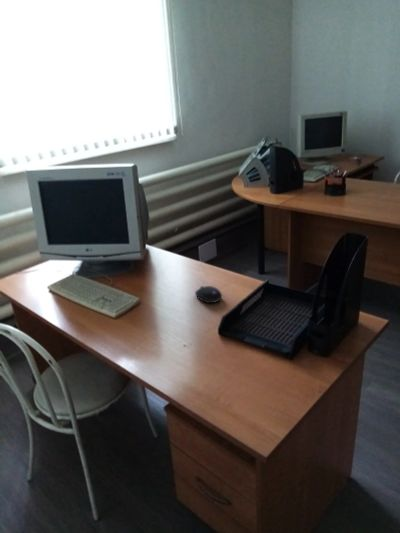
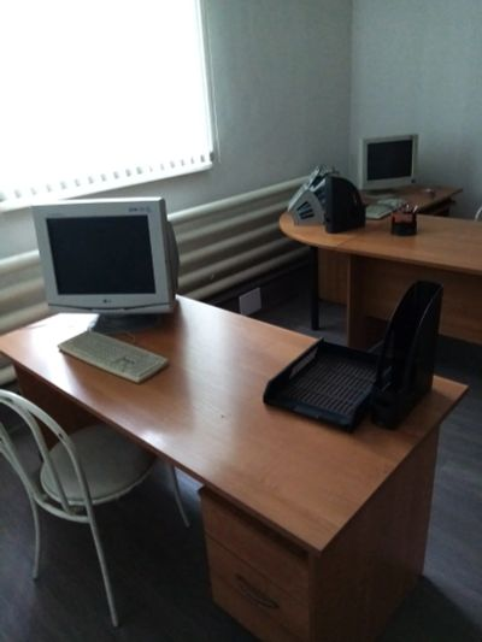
- computer mouse [194,285,223,304]
